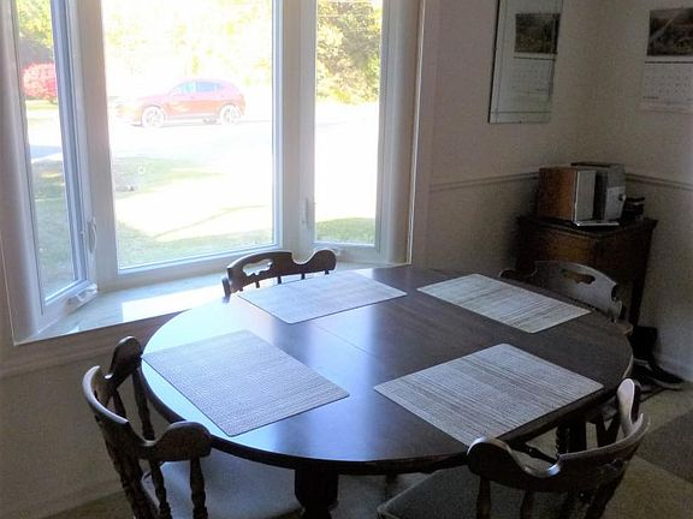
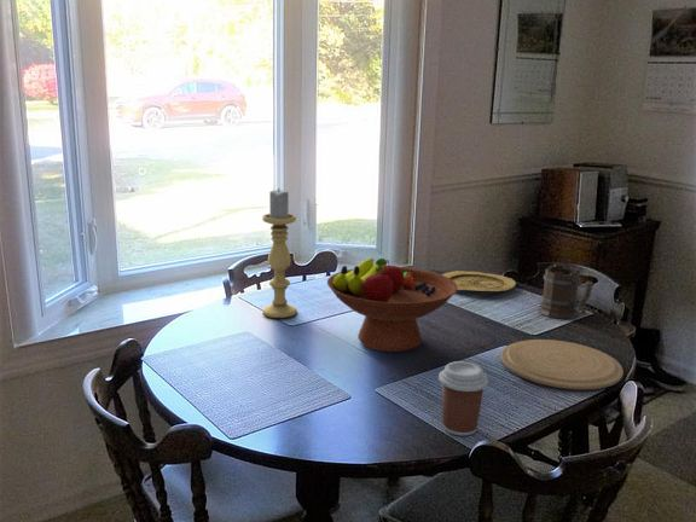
+ coffee cup [437,360,489,437]
+ mug [536,262,594,320]
+ candle holder [261,187,298,319]
+ plate [500,338,625,390]
+ plate [441,269,517,292]
+ fruit bowl [326,257,458,353]
